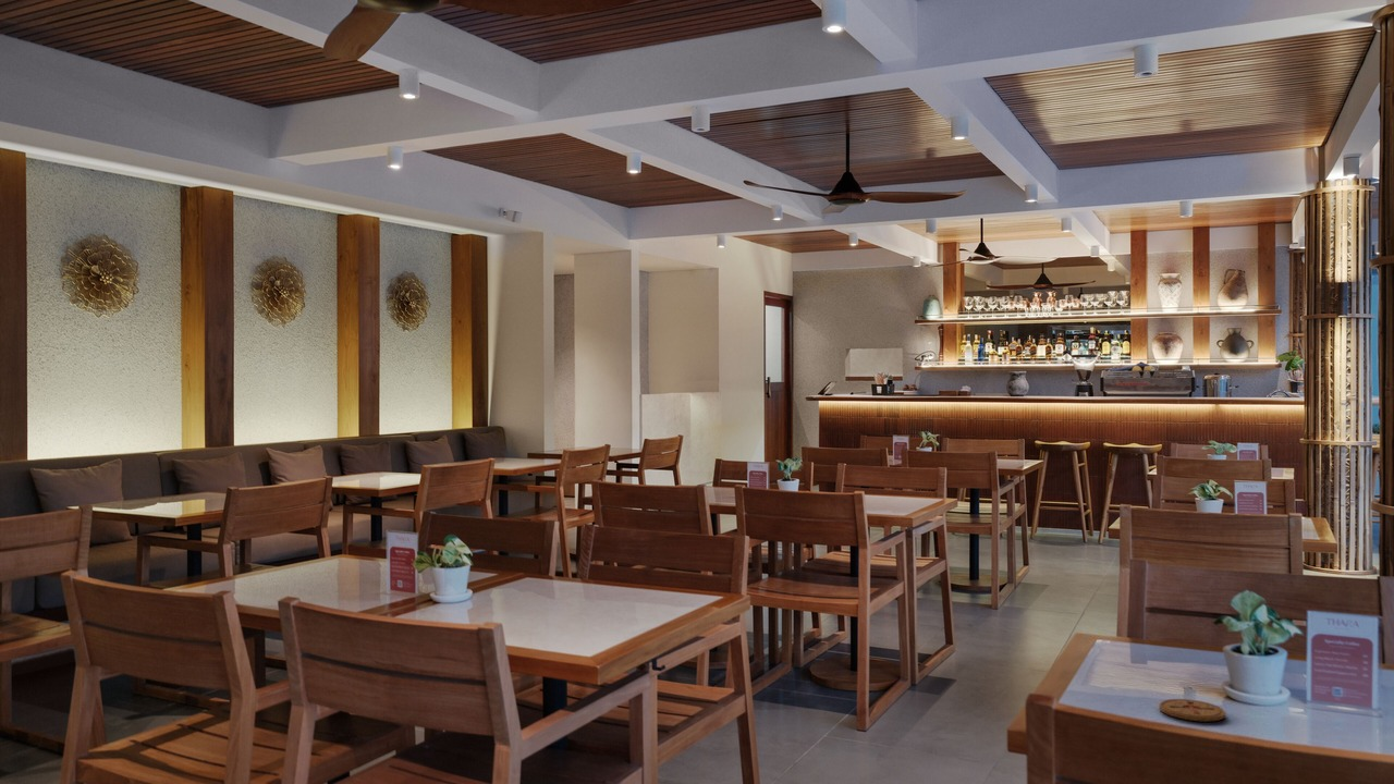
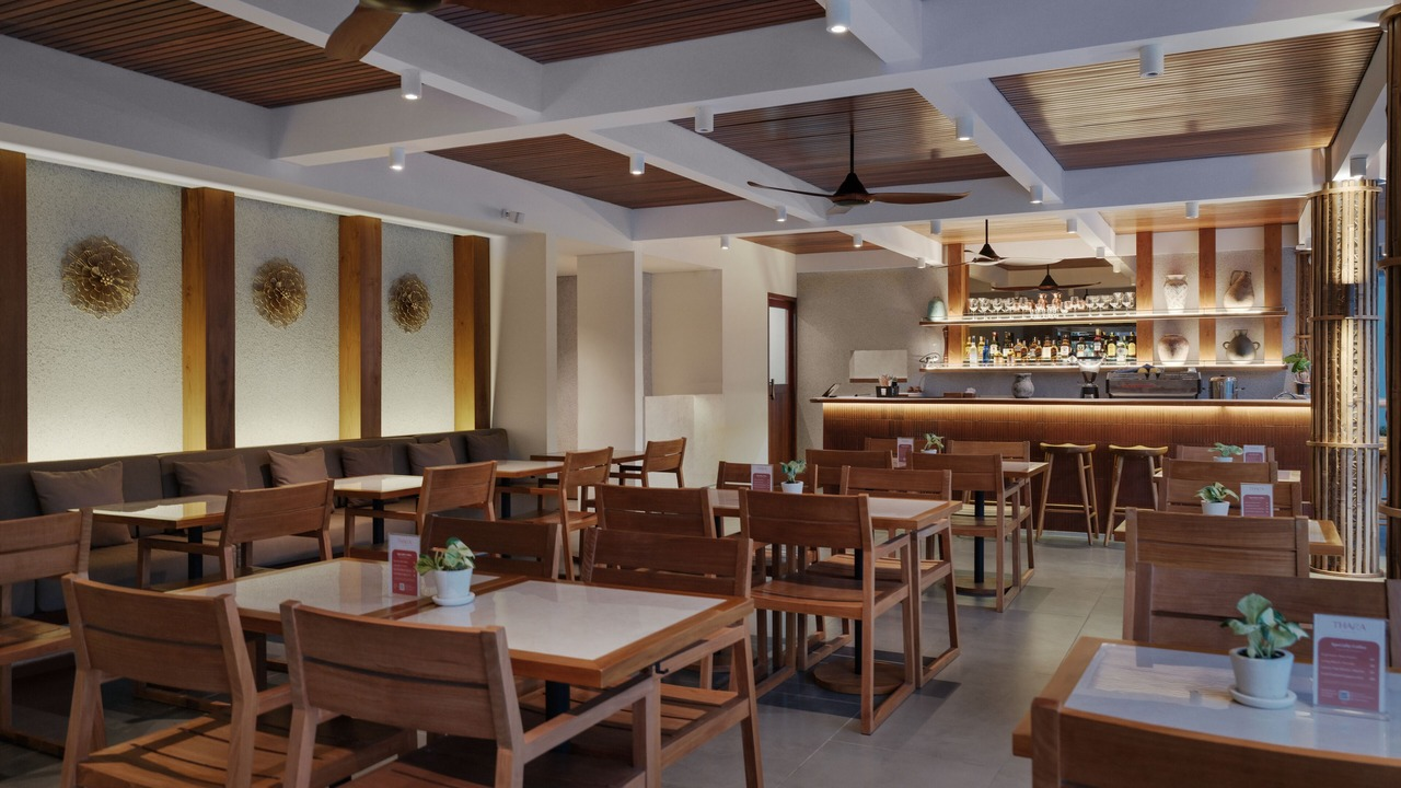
- coaster [1158,698,1226,723]
